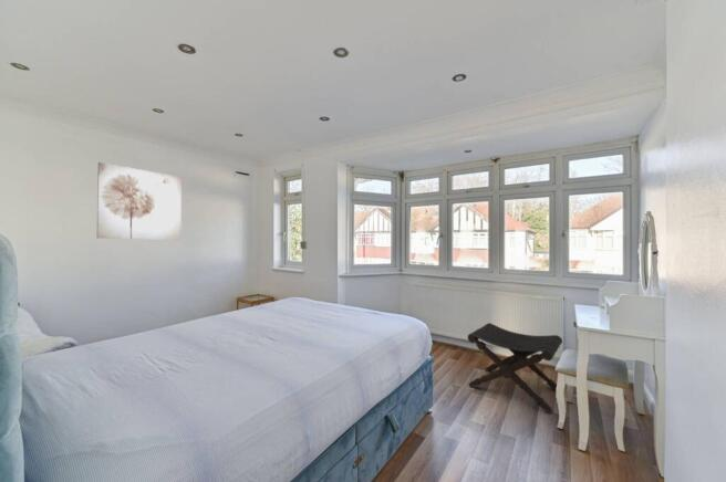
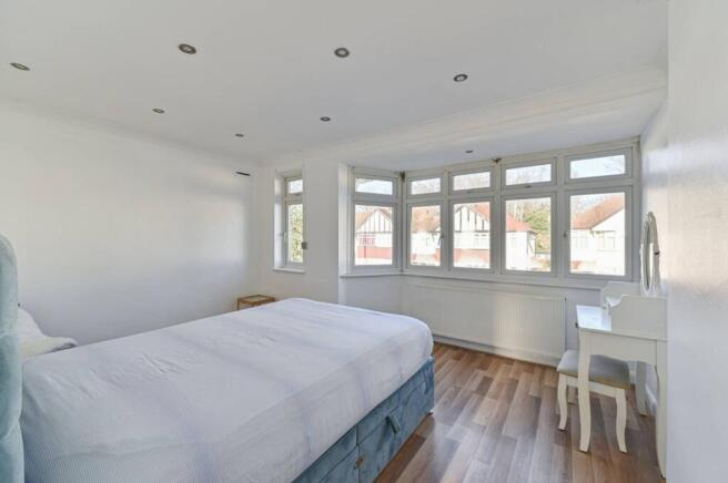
- footstool [467,322,563,415]
- wall art [96,161,183,241]
